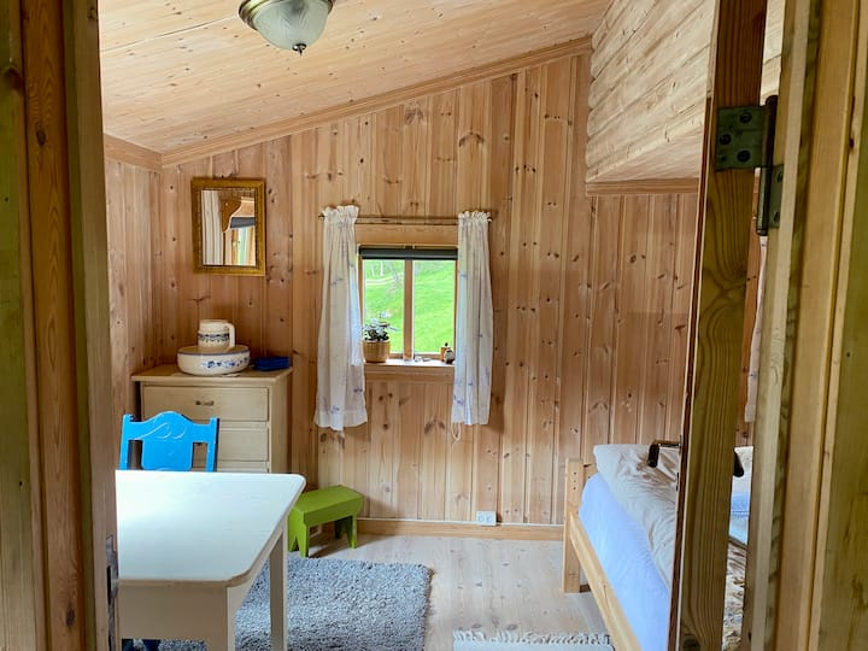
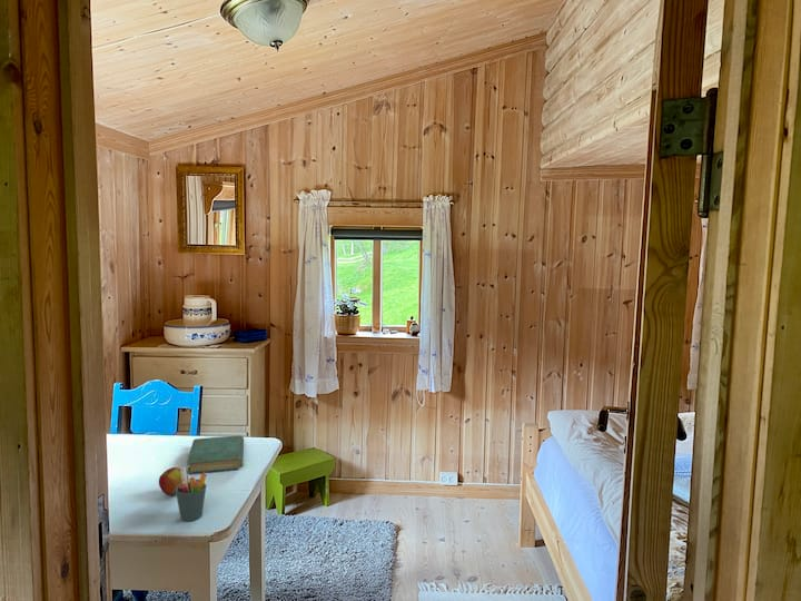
+ apple [158,466,189,496]
+ pen holder [176,466,208,522]
+ book [186,435,245,474]
